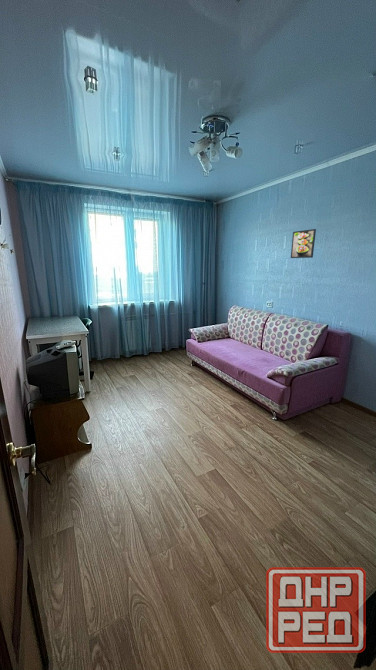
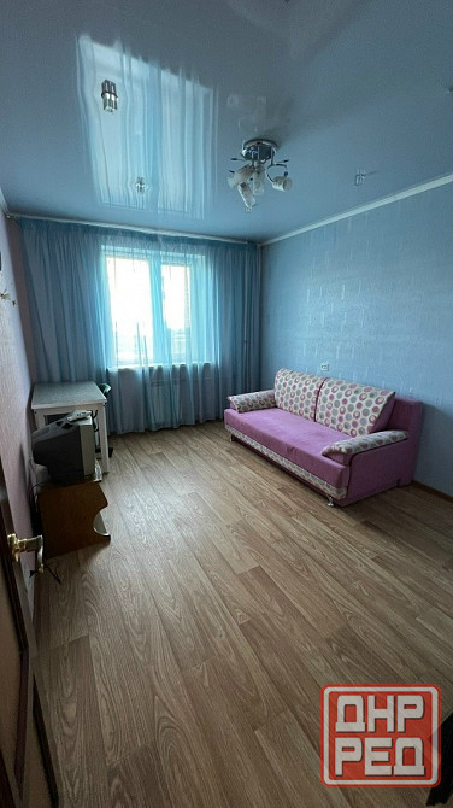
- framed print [290,228,317,259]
